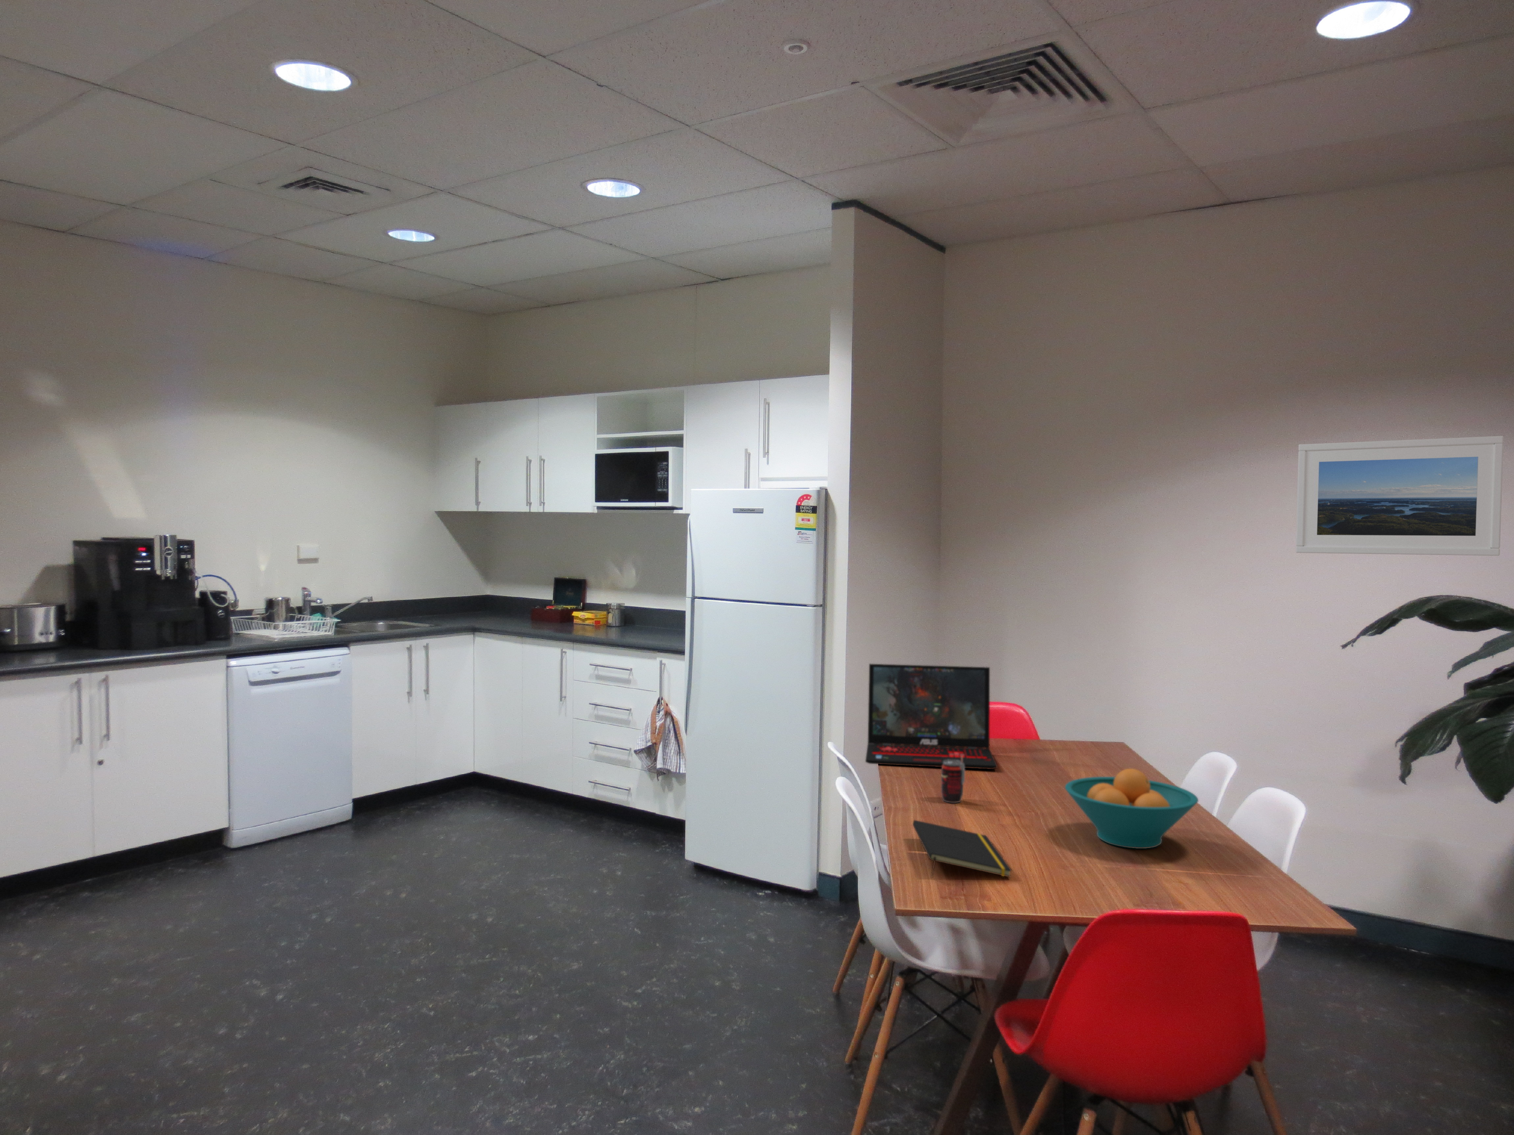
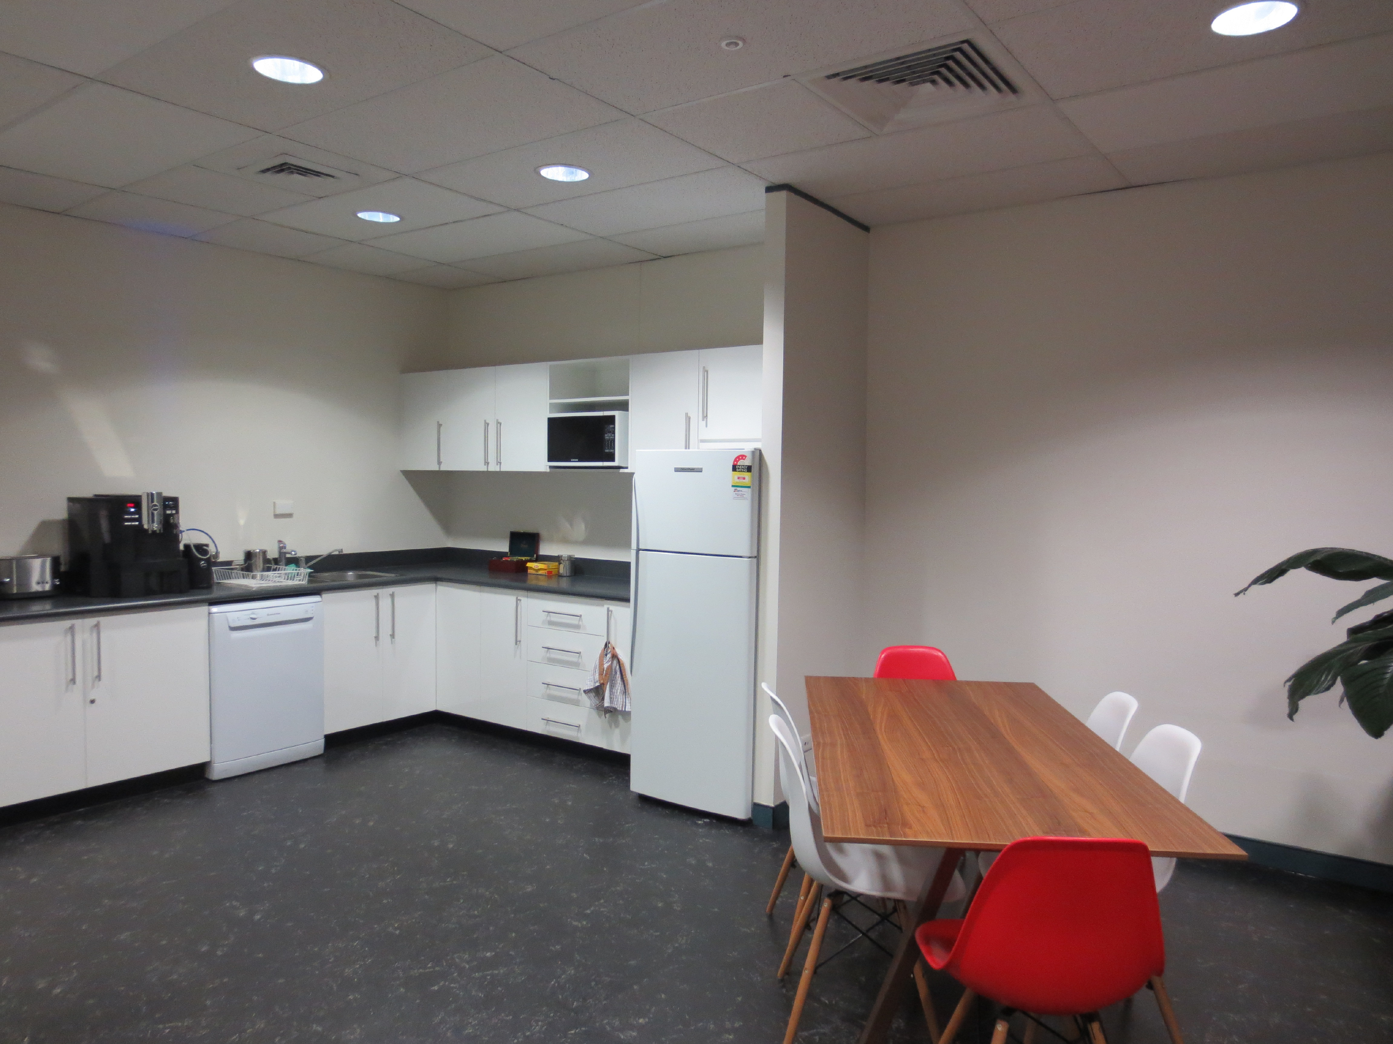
- beverage can [941,755,966,804]
- laptop [865,663,998,770]
- notepad [912,819,1012,877]
- fruit bowl [1065,768,1199,849]
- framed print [1295,435,1504,556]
